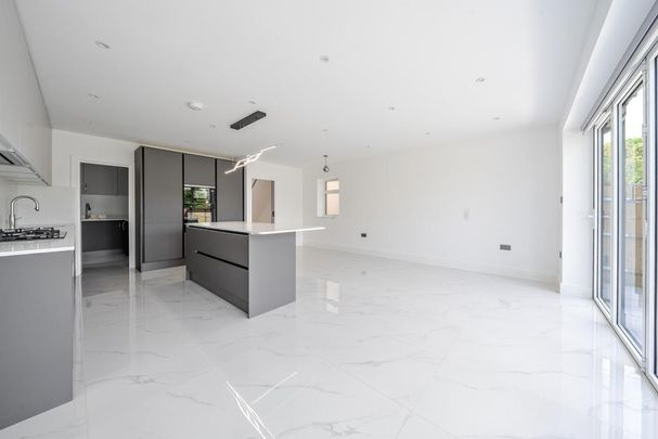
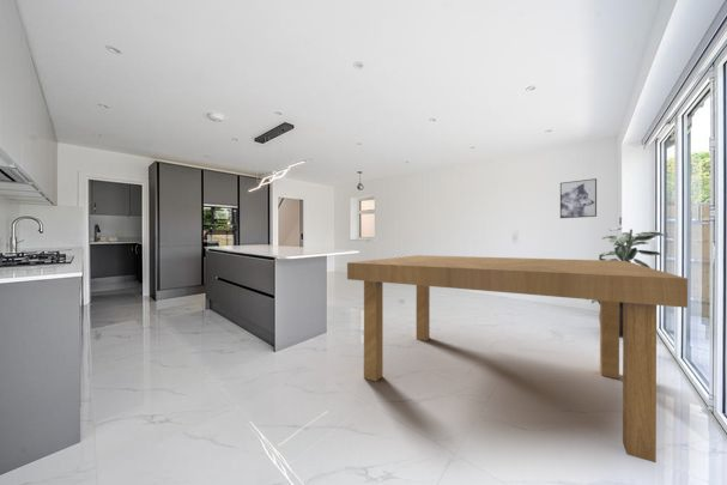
+ wall art [559,177,598,219]
+ dining table [346,254,689,463]
+ indoor plant [590,226,666,337]
